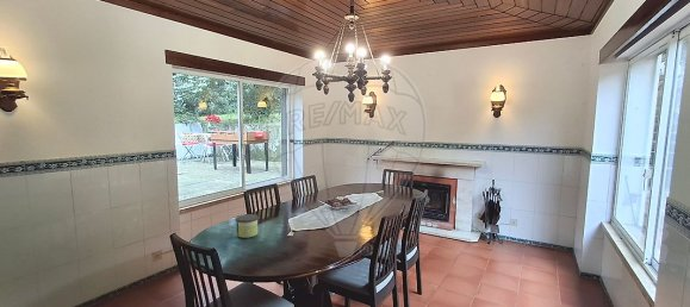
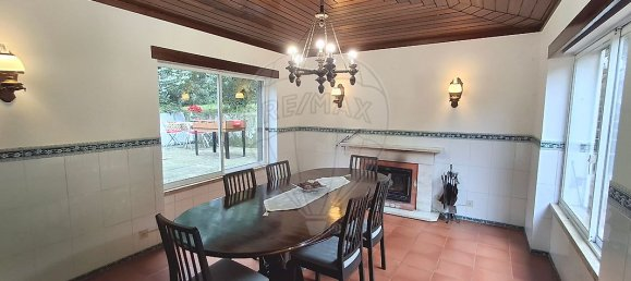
- candle [235,213,260,239]
